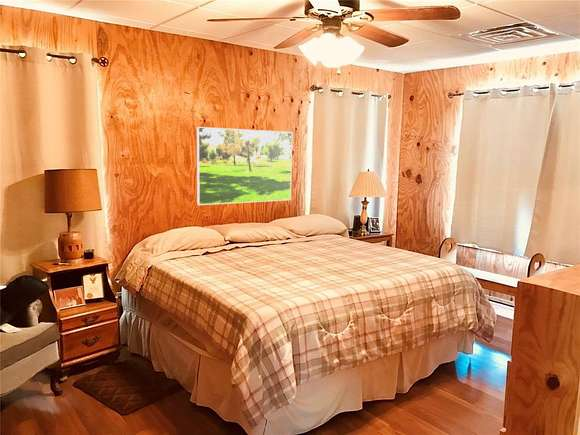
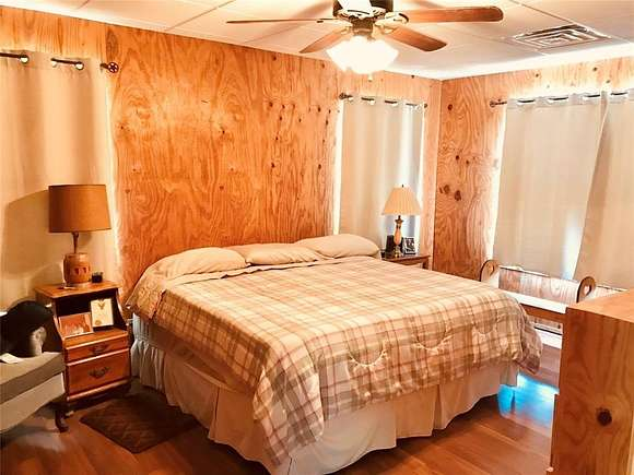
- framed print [196,126,294,206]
